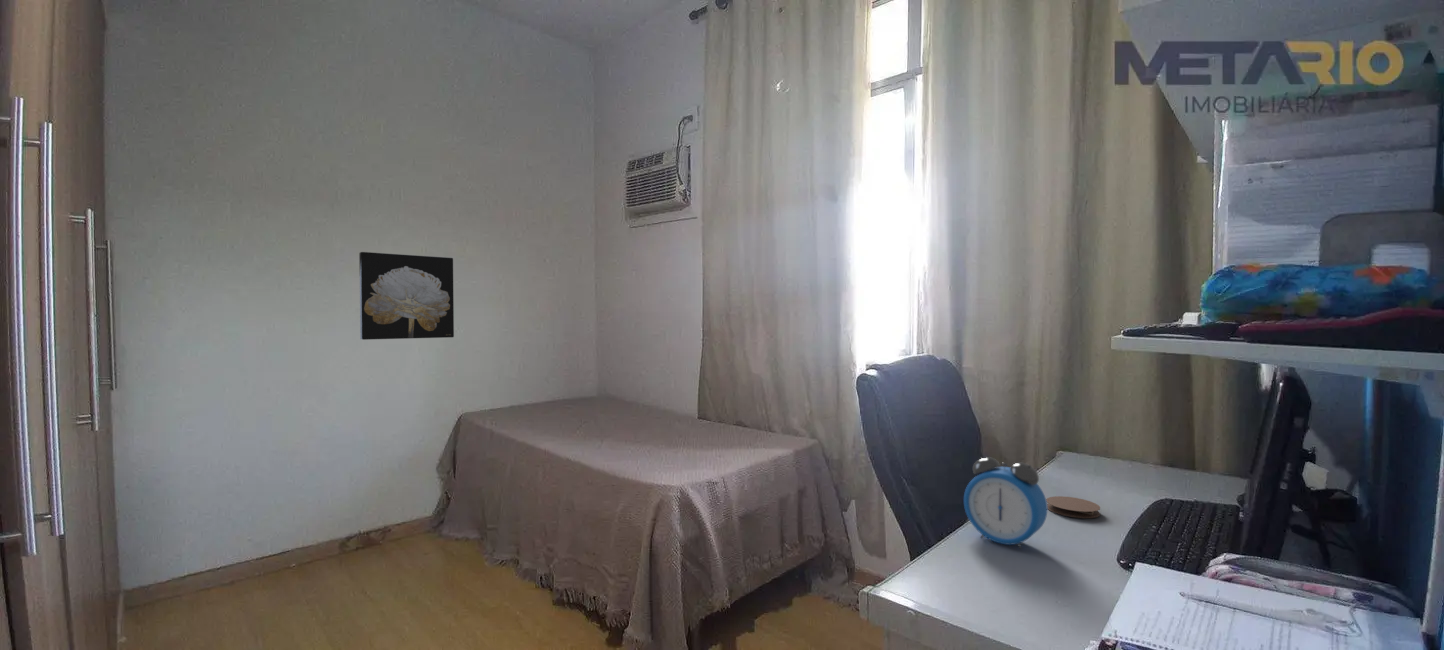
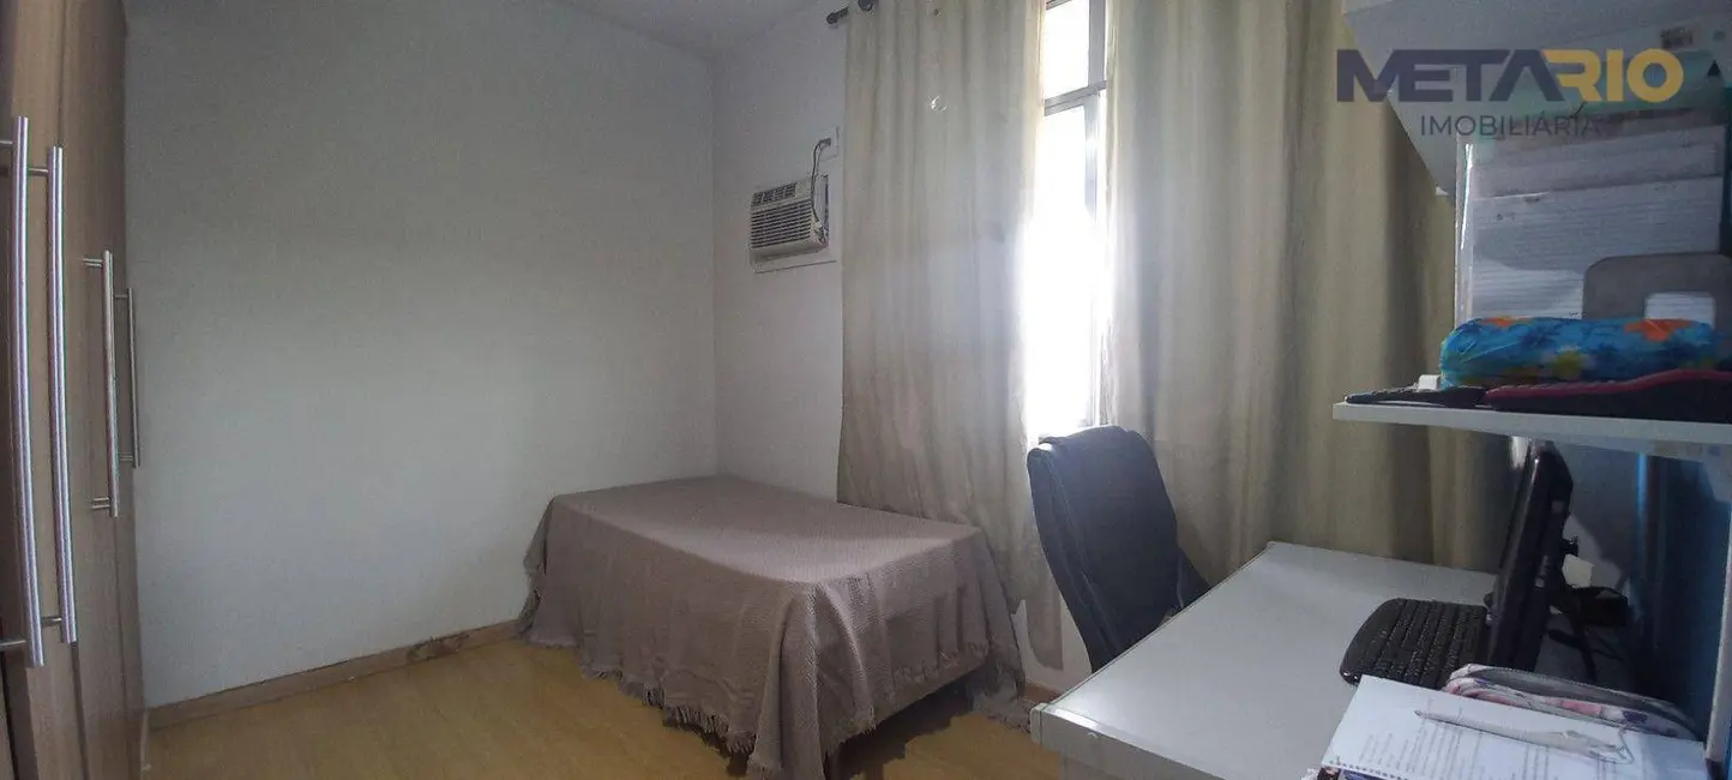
- wall art [358,251,455,341]
- coaster [1046,495,1101,519]
- alarm clock [963,456,1048,549]
